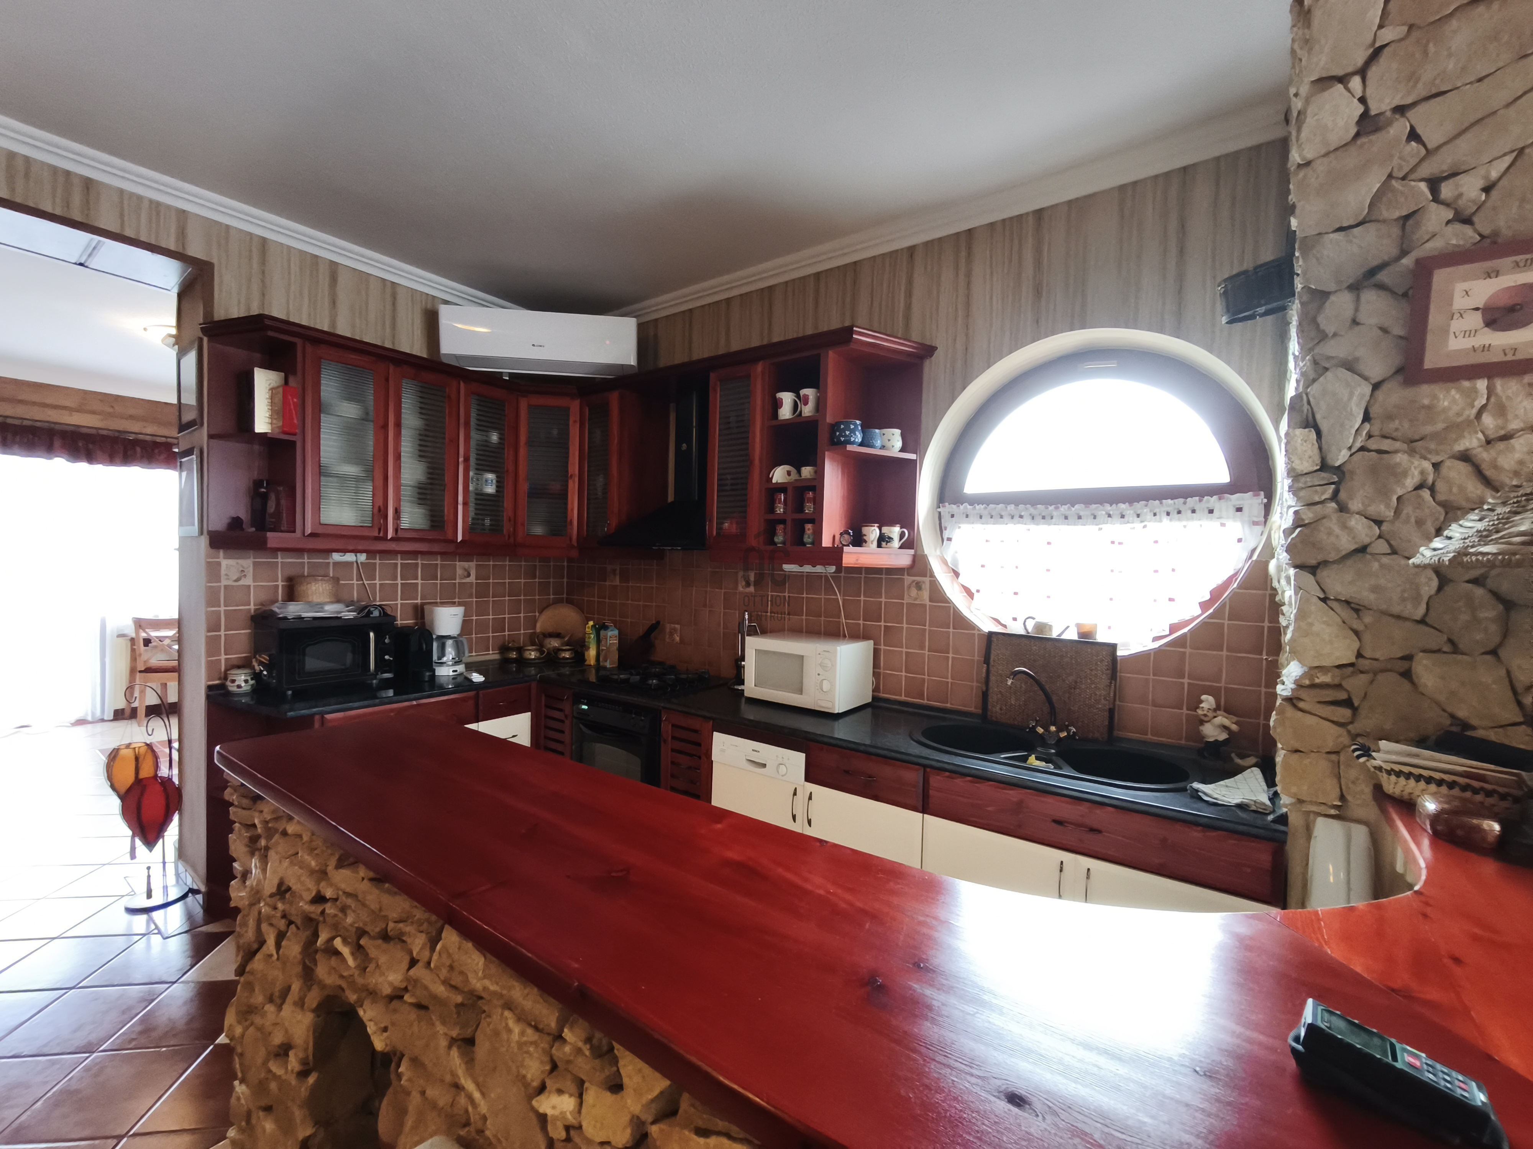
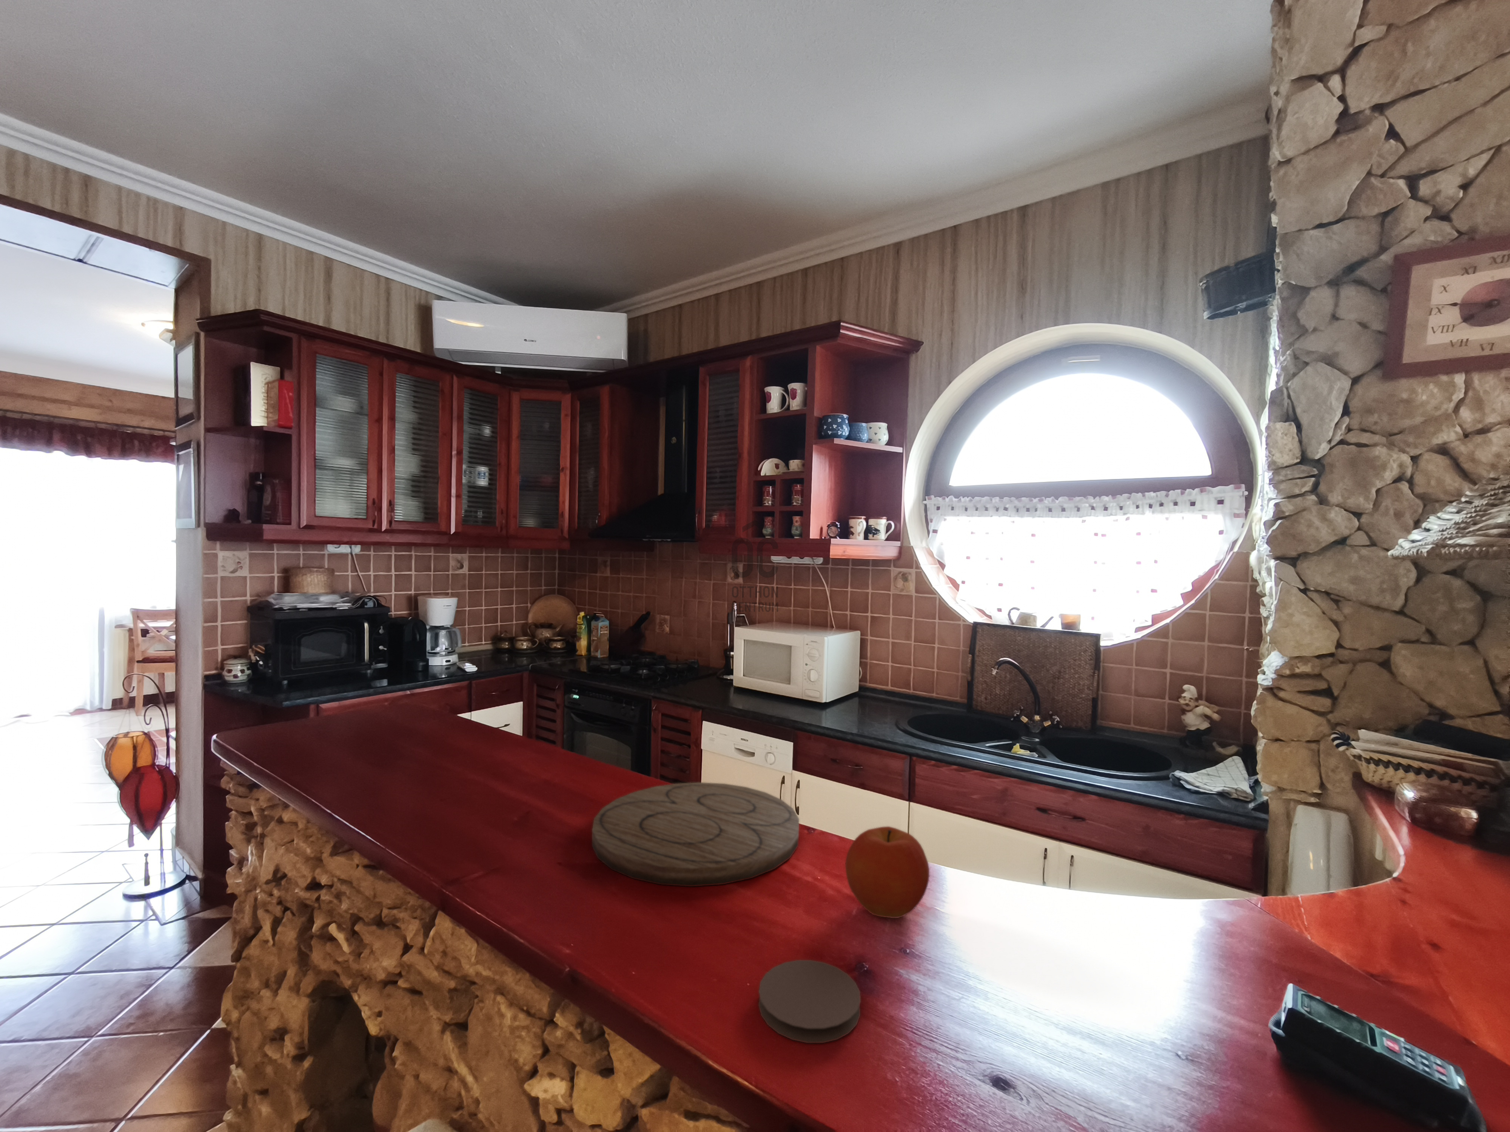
+ fruit [845,826,930,918]
+ cutting board [592,782,799,887]
+ coaster [759,960,861,1043]
